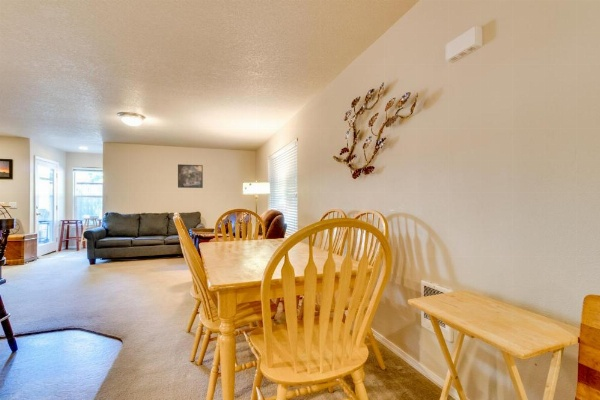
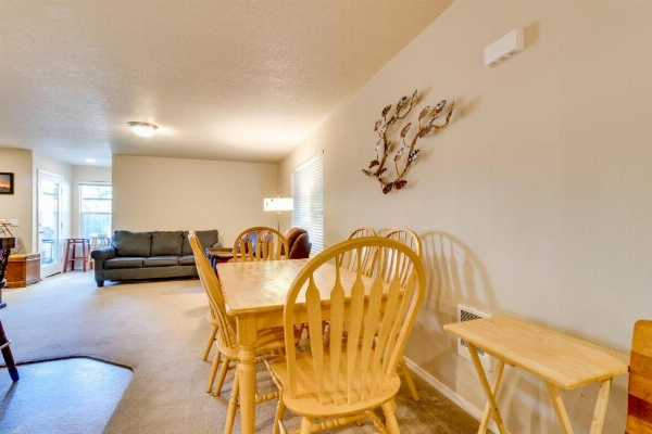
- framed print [177,163,204,189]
